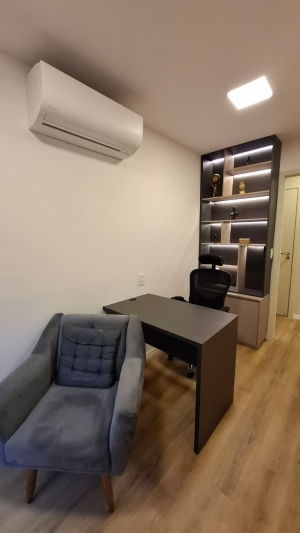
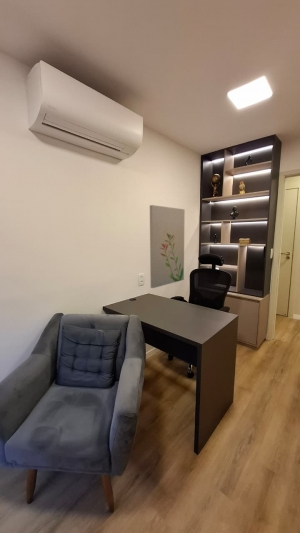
+ wall art [149,204,186,289]
